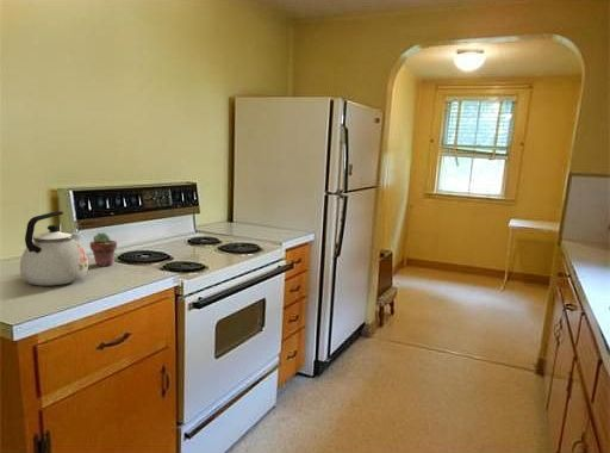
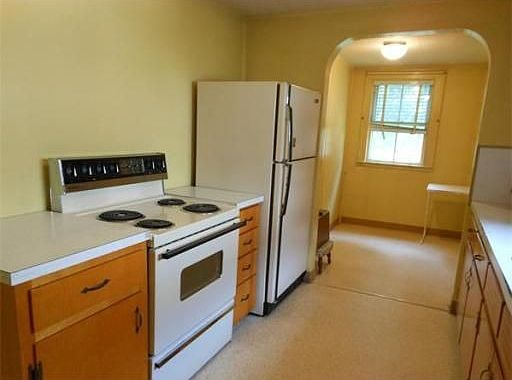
- potted succulent [89,231,118,268]
- kettle [19,210,89,286]
